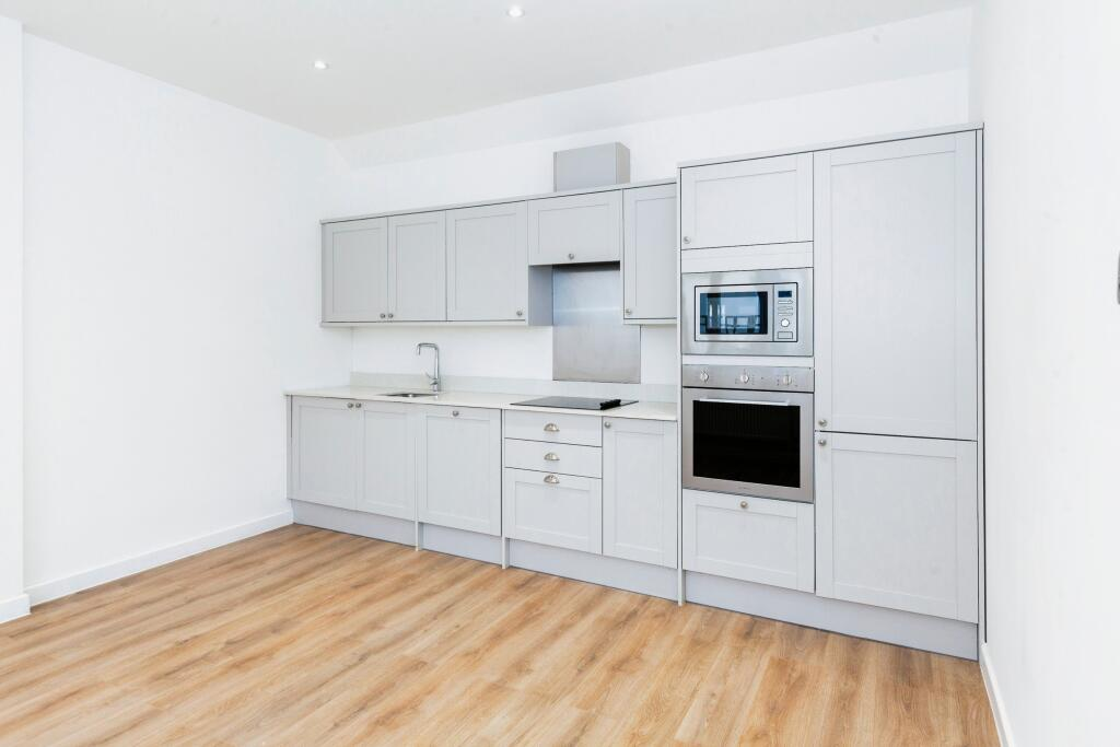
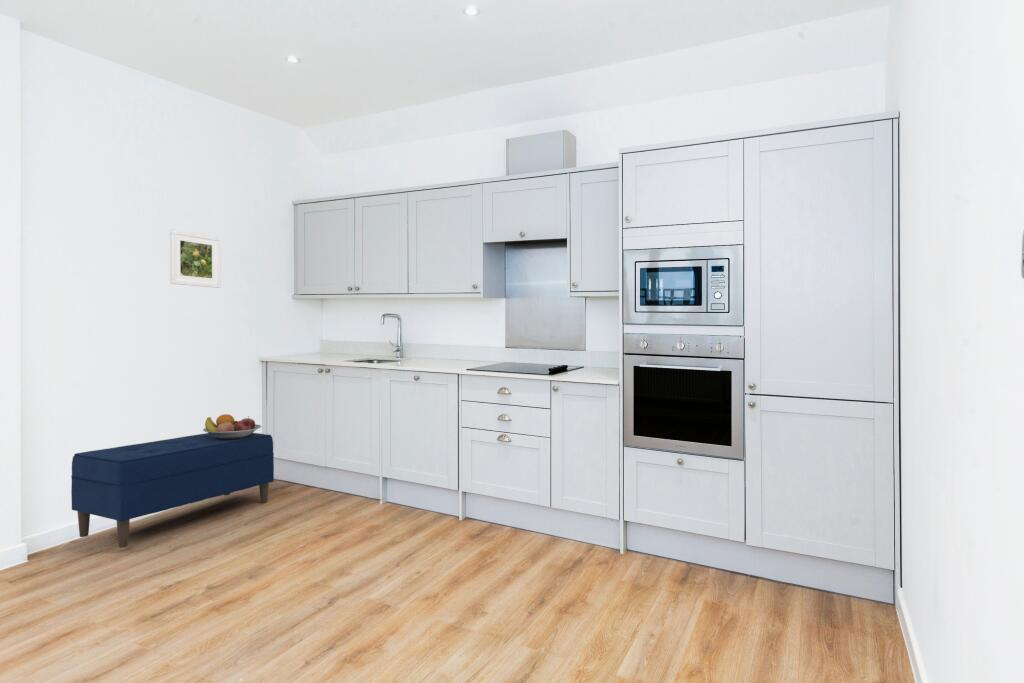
+ fruit bowl [202,413,263,439]
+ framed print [169,229,221,289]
+ bench [70,432,275,549]
